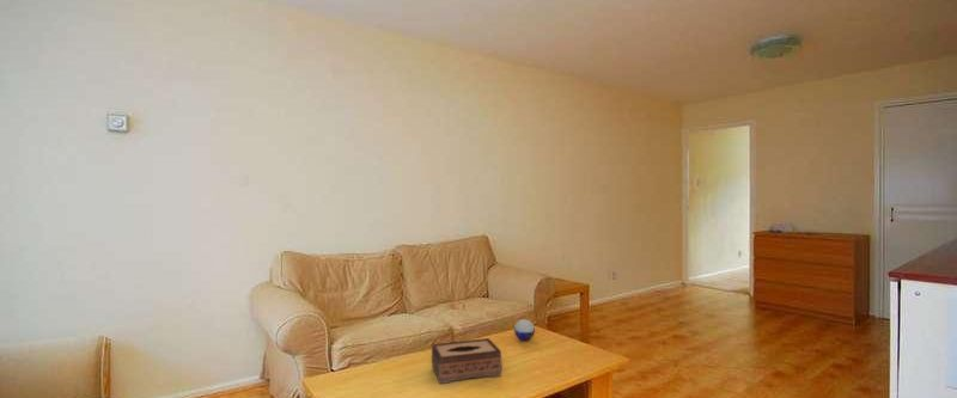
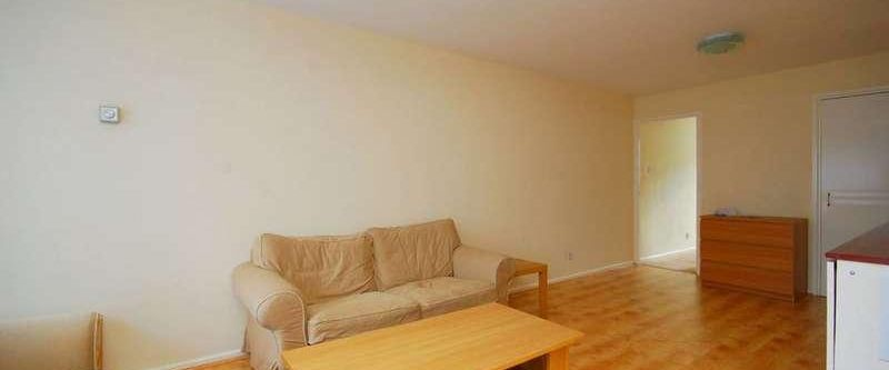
- tissue box [431,337,502,385]
- decorative orb [513,318,536,342]
